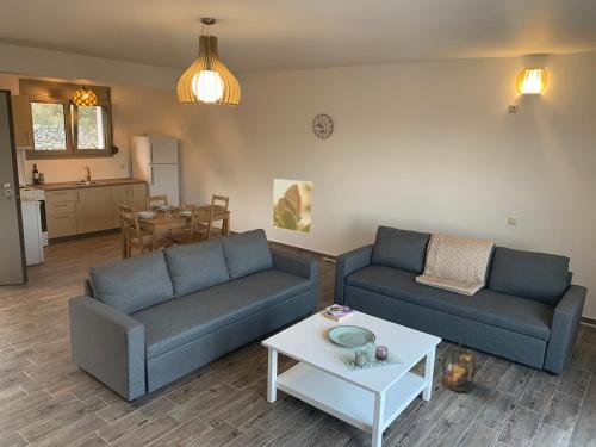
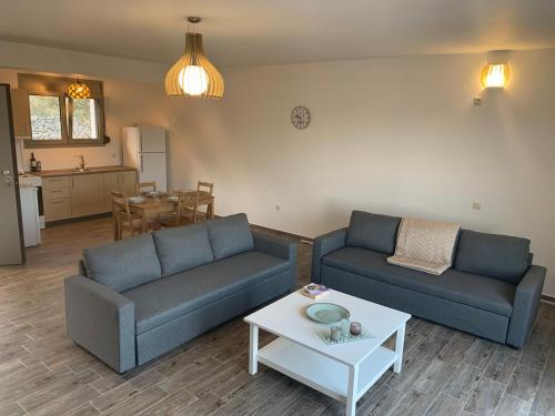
- lantern [441,339,477,393]
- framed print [272,178,315,235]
